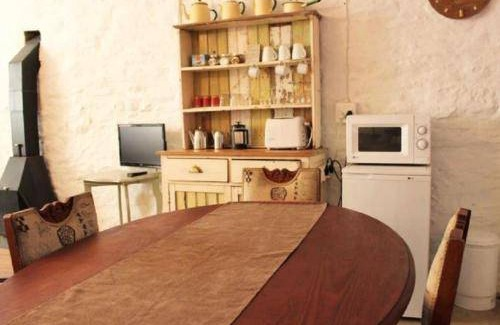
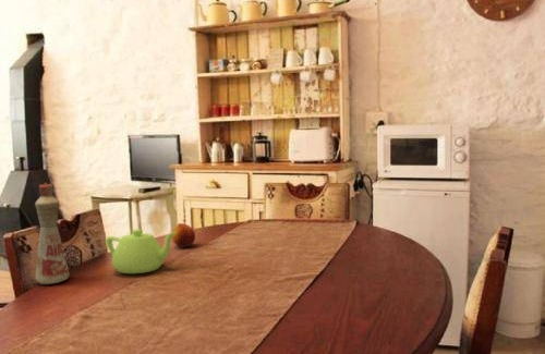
+ teapot [105,228,177,274]
+ bottle [34,182,70,285]
+ fruit [171,222,196,248]
